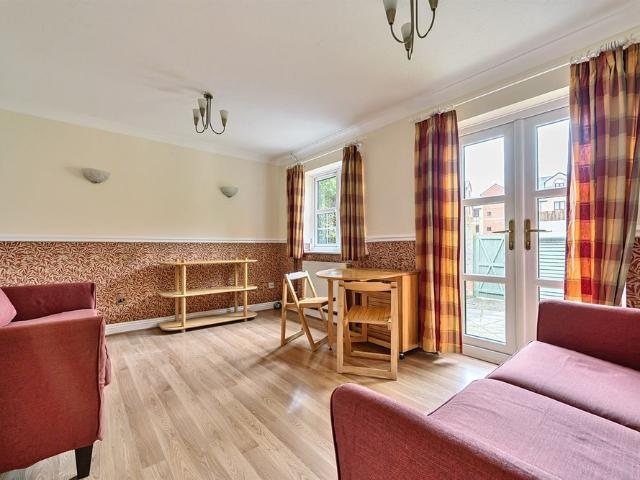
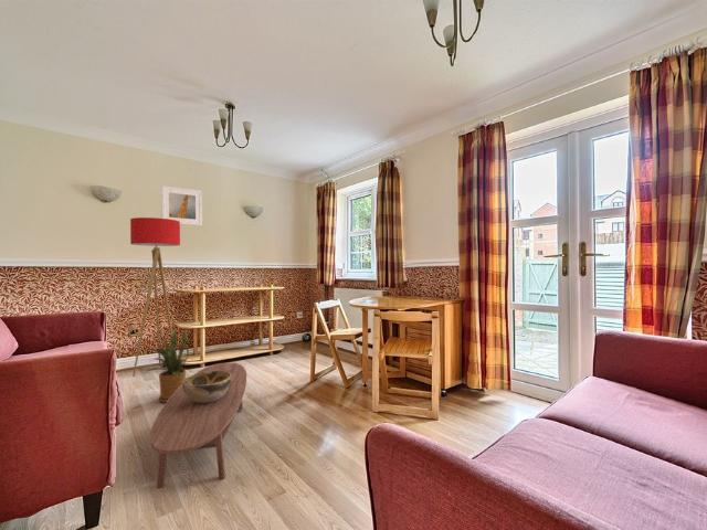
+ coffee table [149,362,247,490]
+ decorative bowl [182,371,232,403]
+ house plant [144,328,190,404]
+ floor lamp [129,216,181,378]
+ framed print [160,184,203,226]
